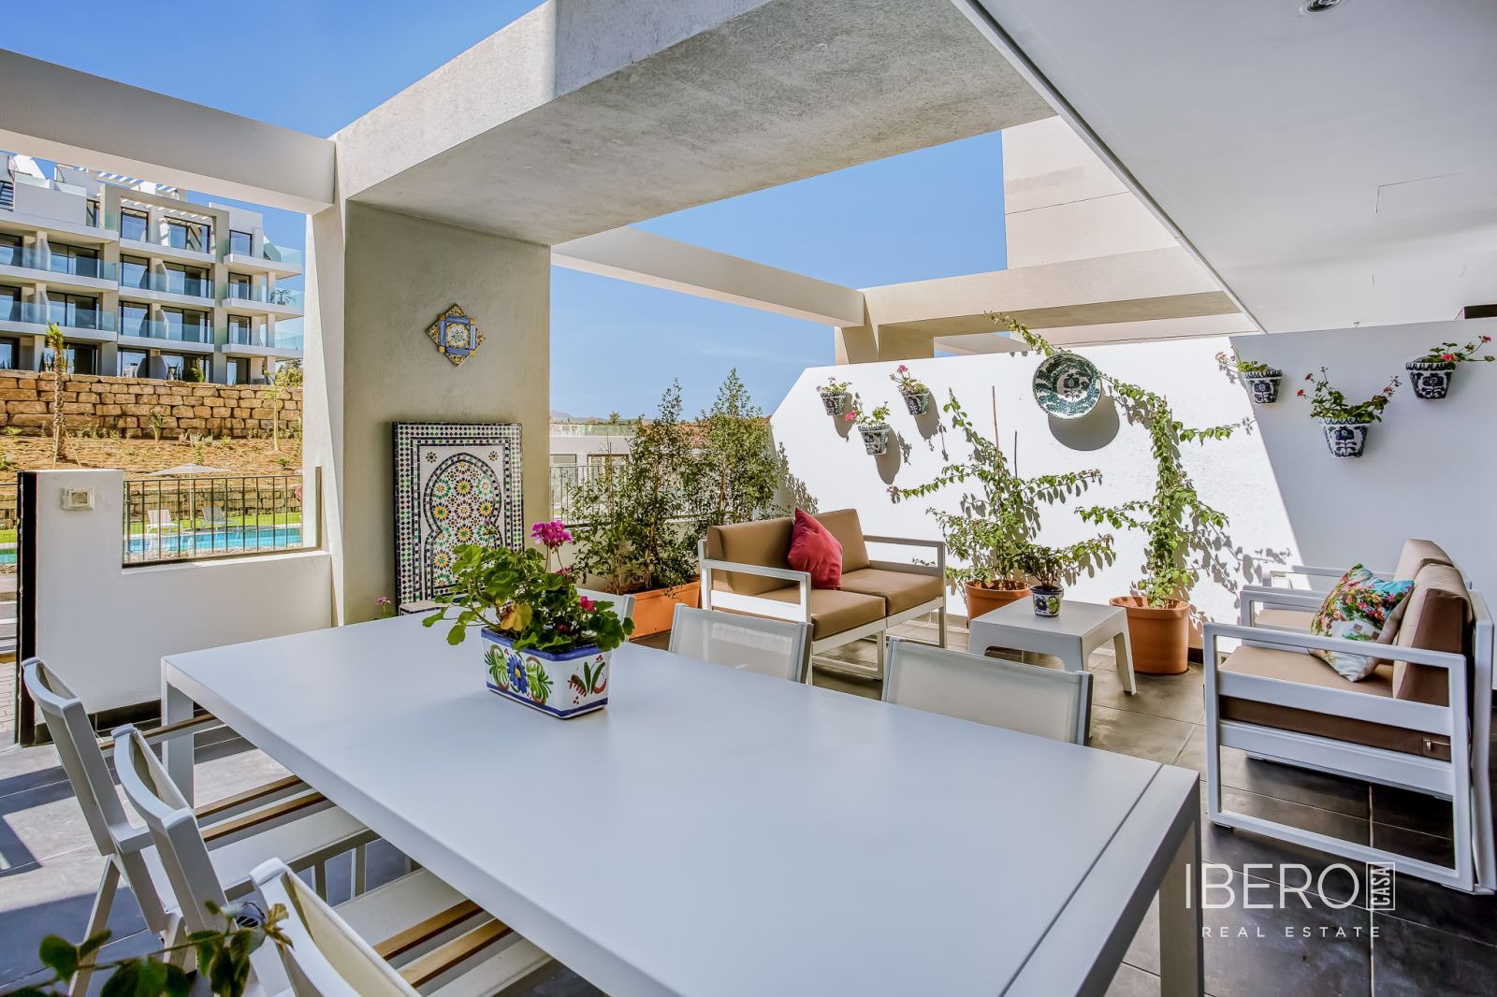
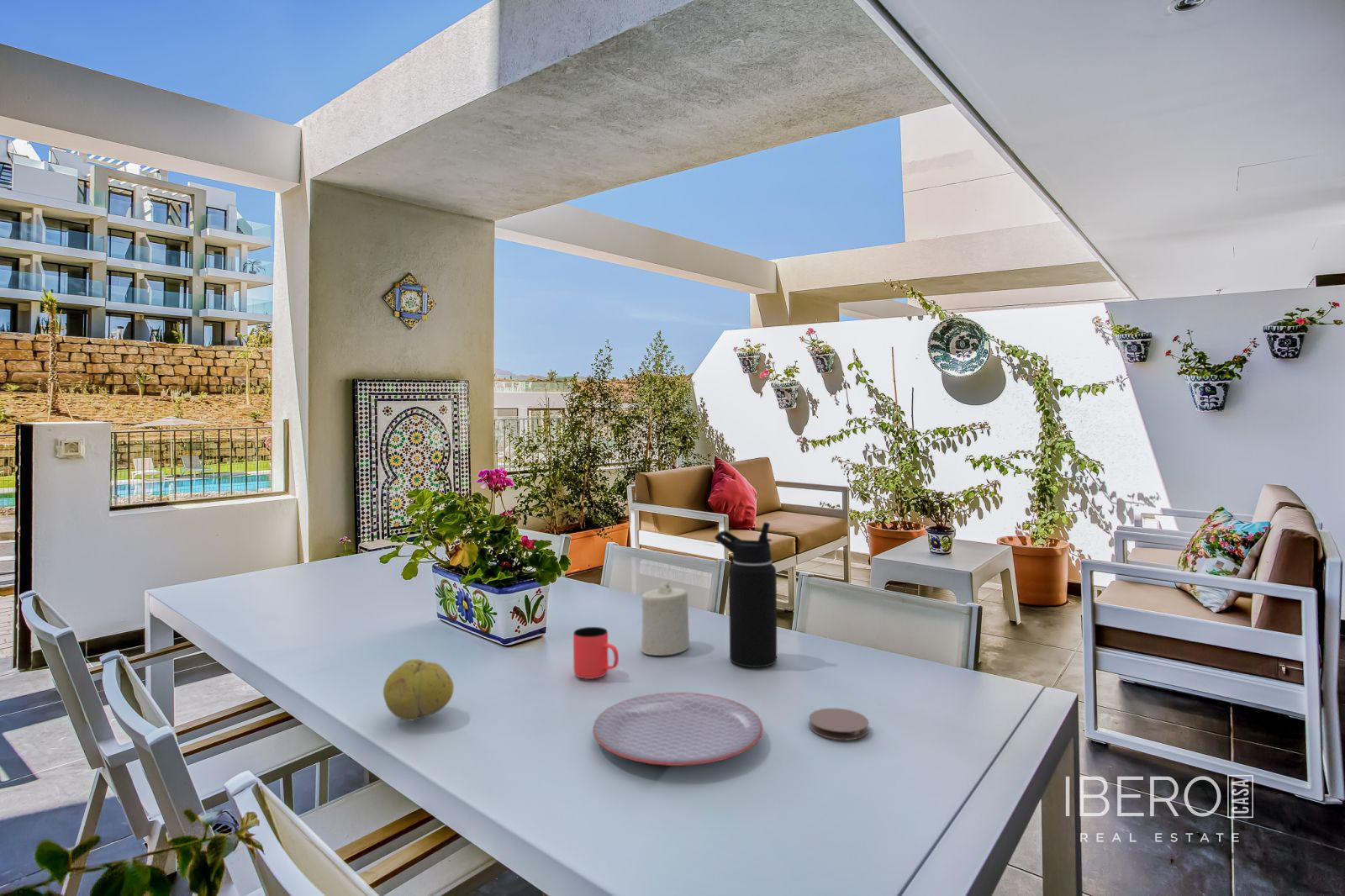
+ plate [592,692,764,767]
+ coaster [808,708,869,741]
+ cup [572,626,620,680]
+ fruit [382,658,455,721]
+ water bottle [714,521,778,668]
+ candle [641,580,690,656]
